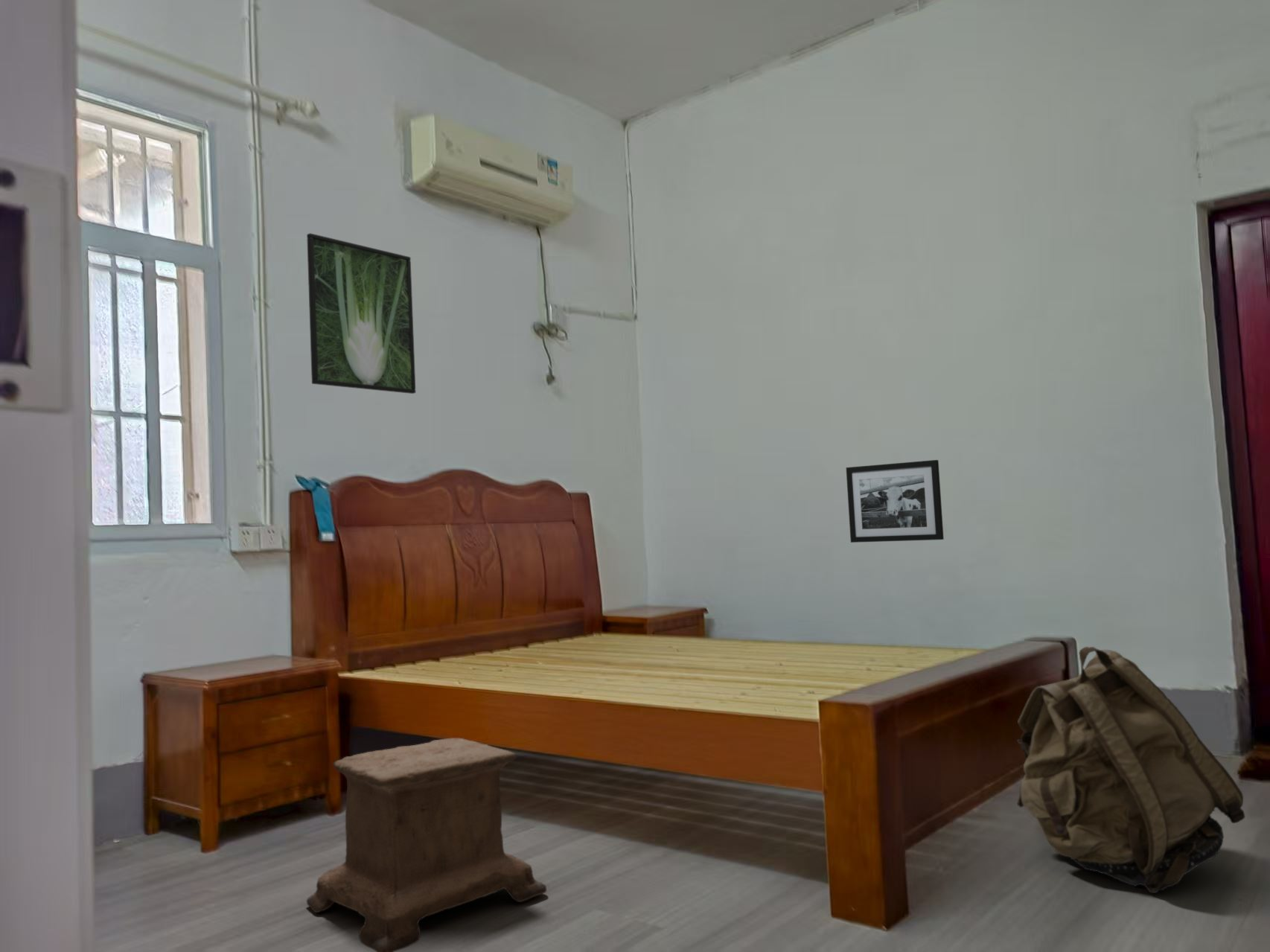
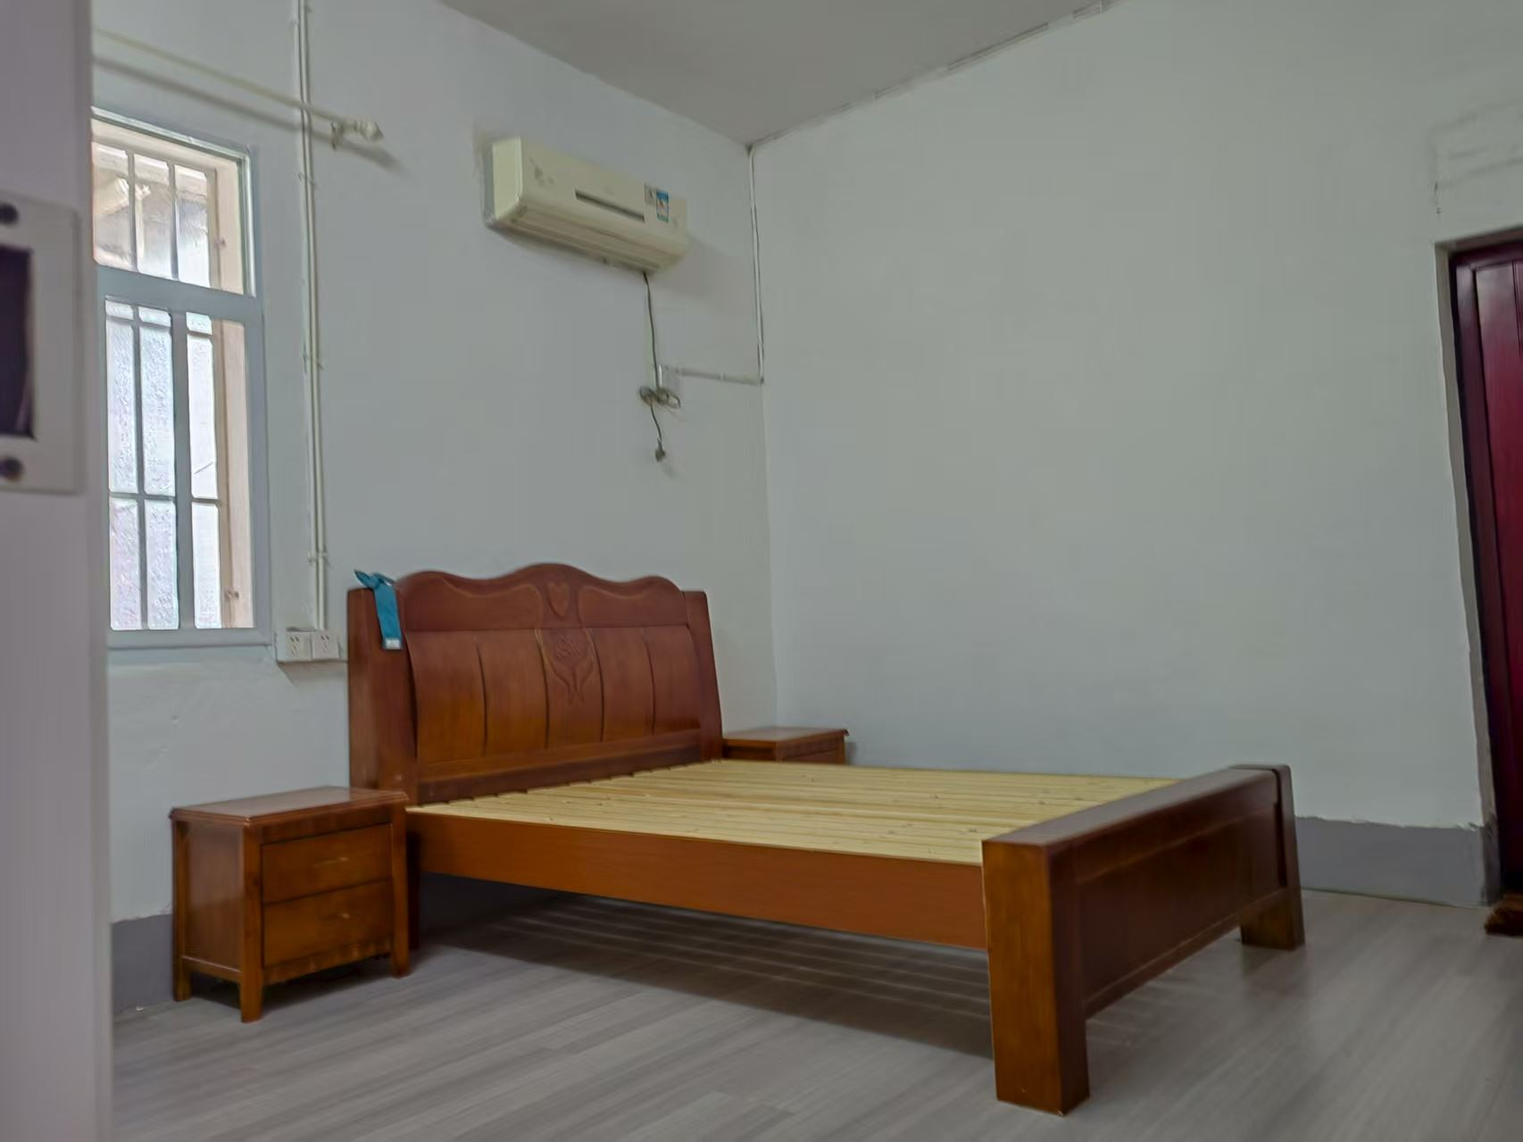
- picture frame [845,459,945,543]
- stool [306,738,547,952]
- backpack [1016,645,1245,894]
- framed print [306,232,416,394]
